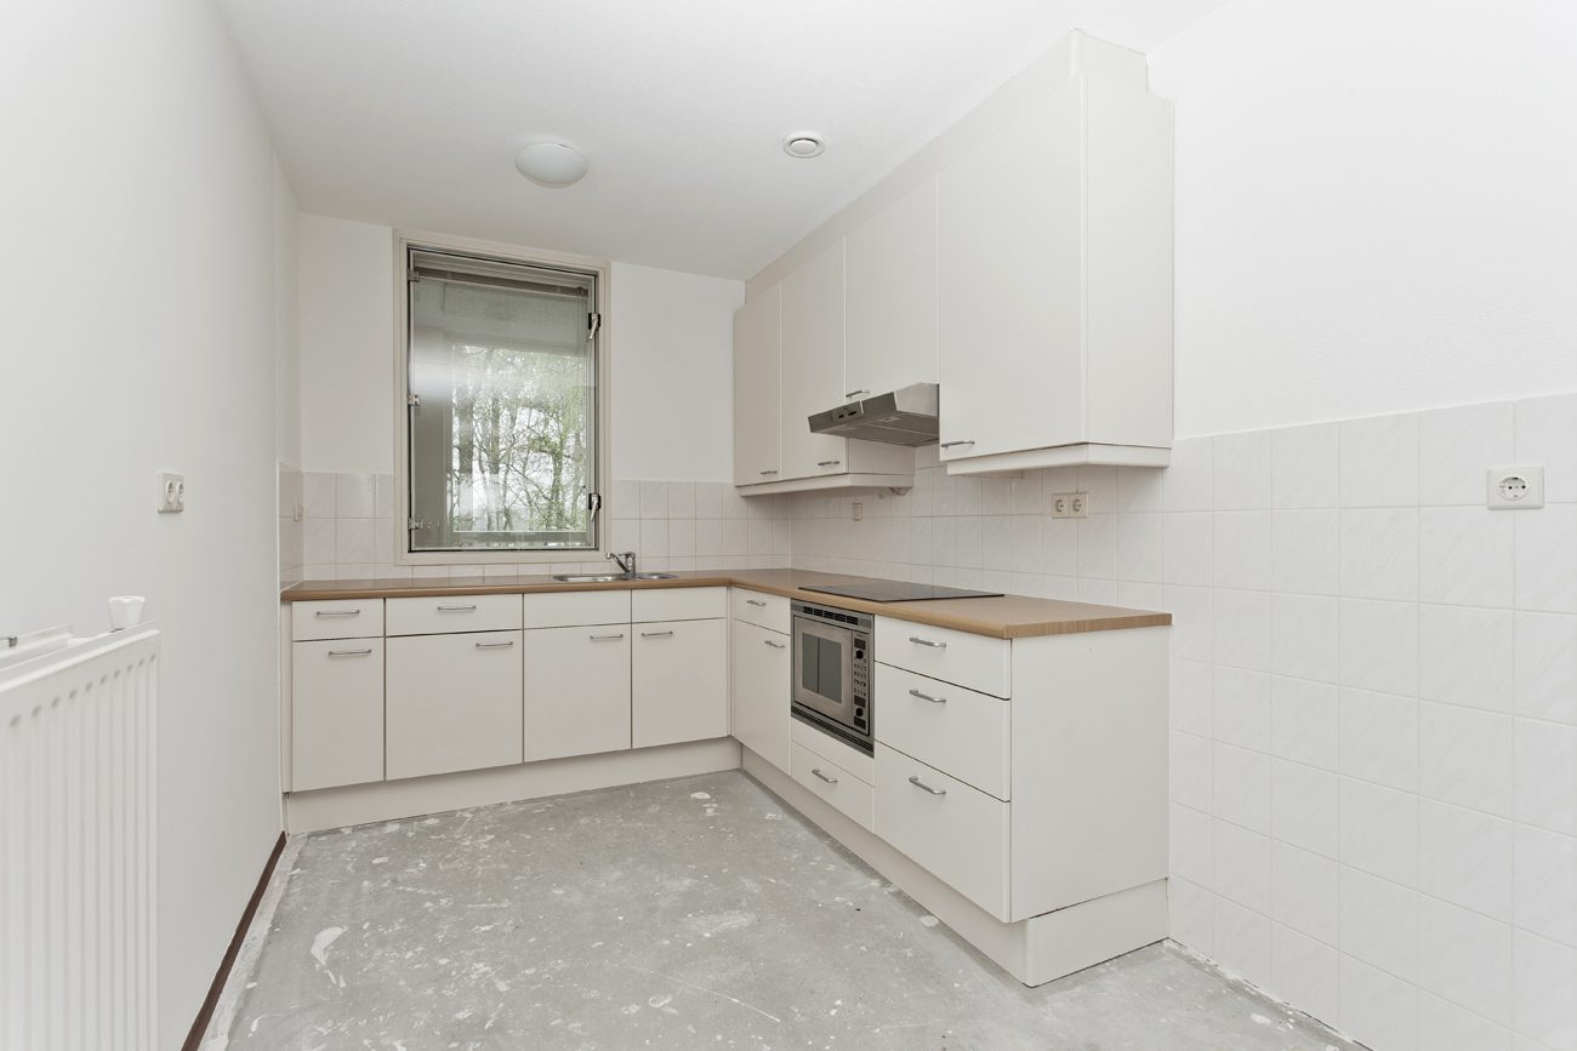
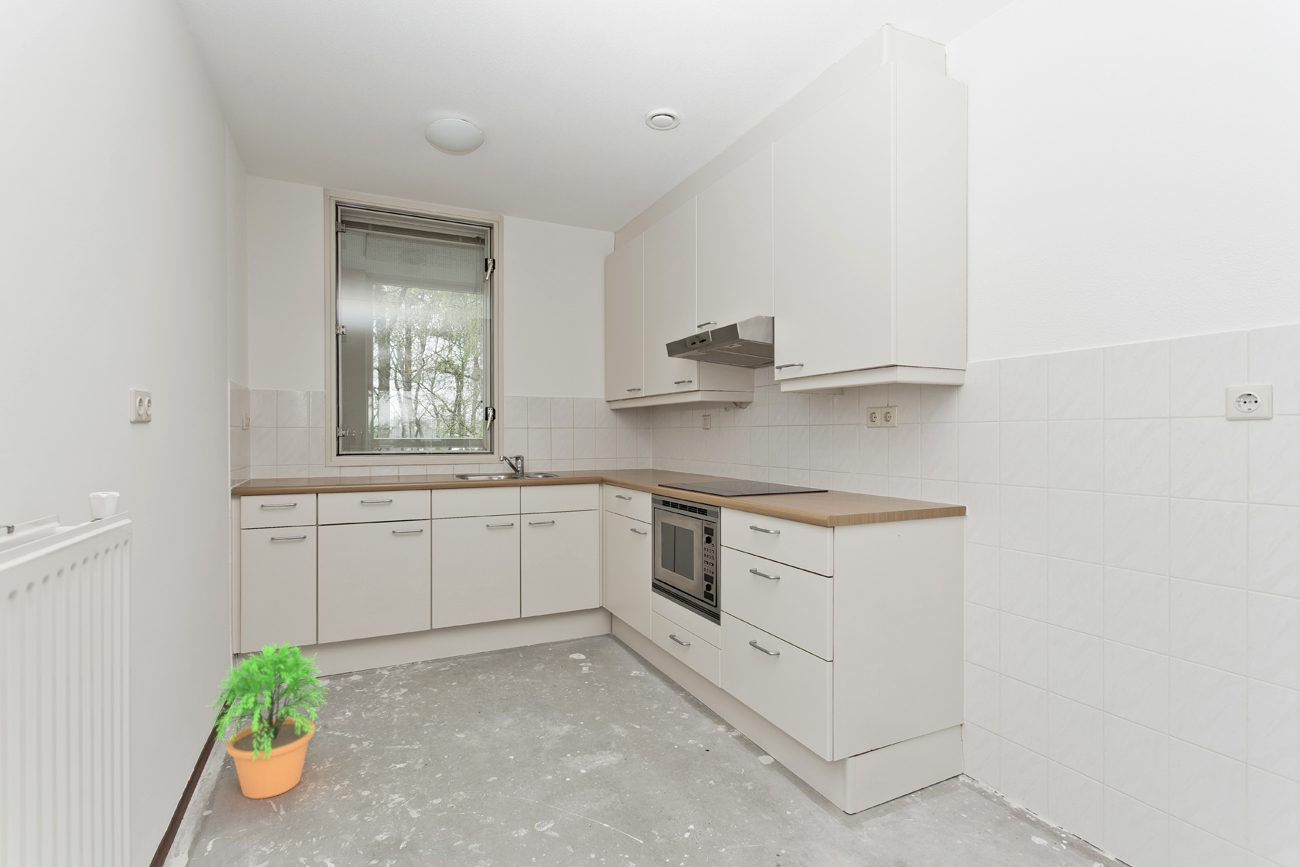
+ potted plant [205,640,331,800]
